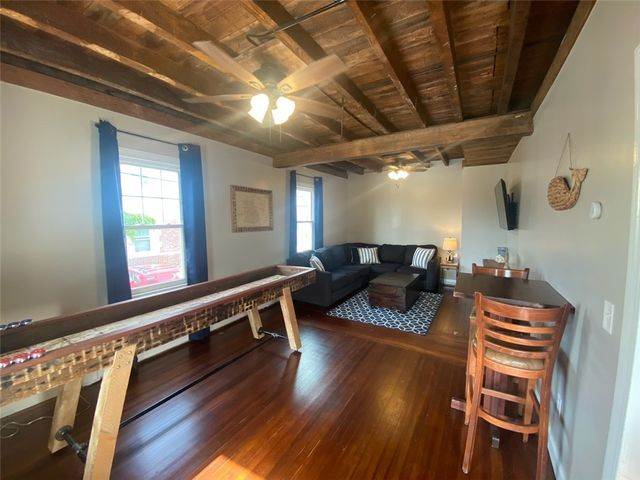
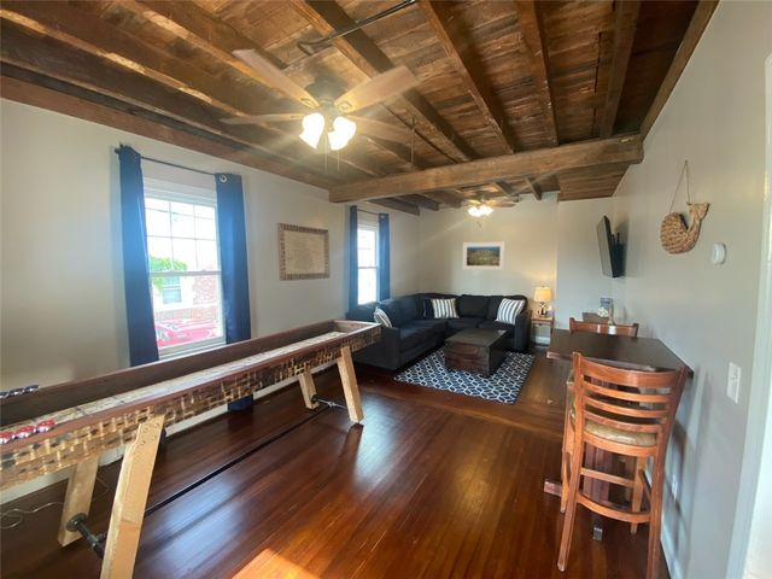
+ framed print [461,240,507,271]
